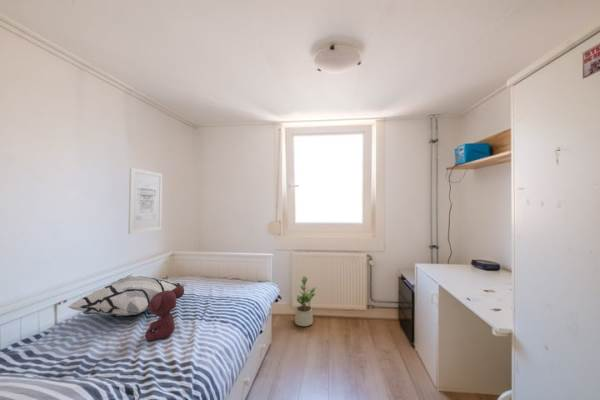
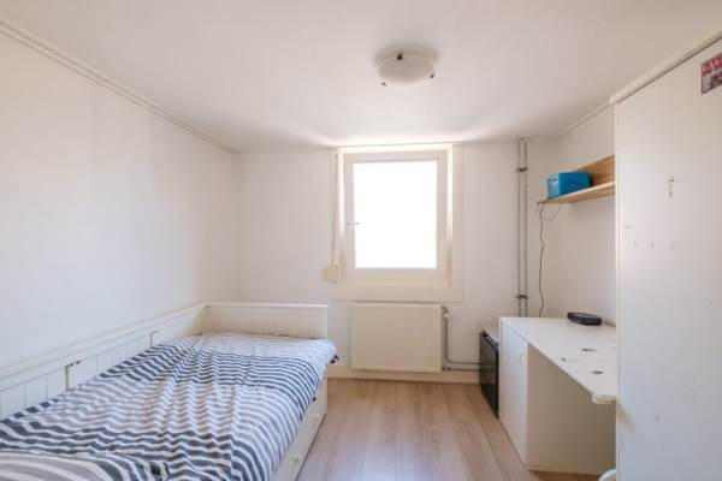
- wall art [127,167,163,235]
- potted plant [294,275,318,327]
- teddy bear [144,286,185,341]
- decorative pillow [67,275,187,317]
